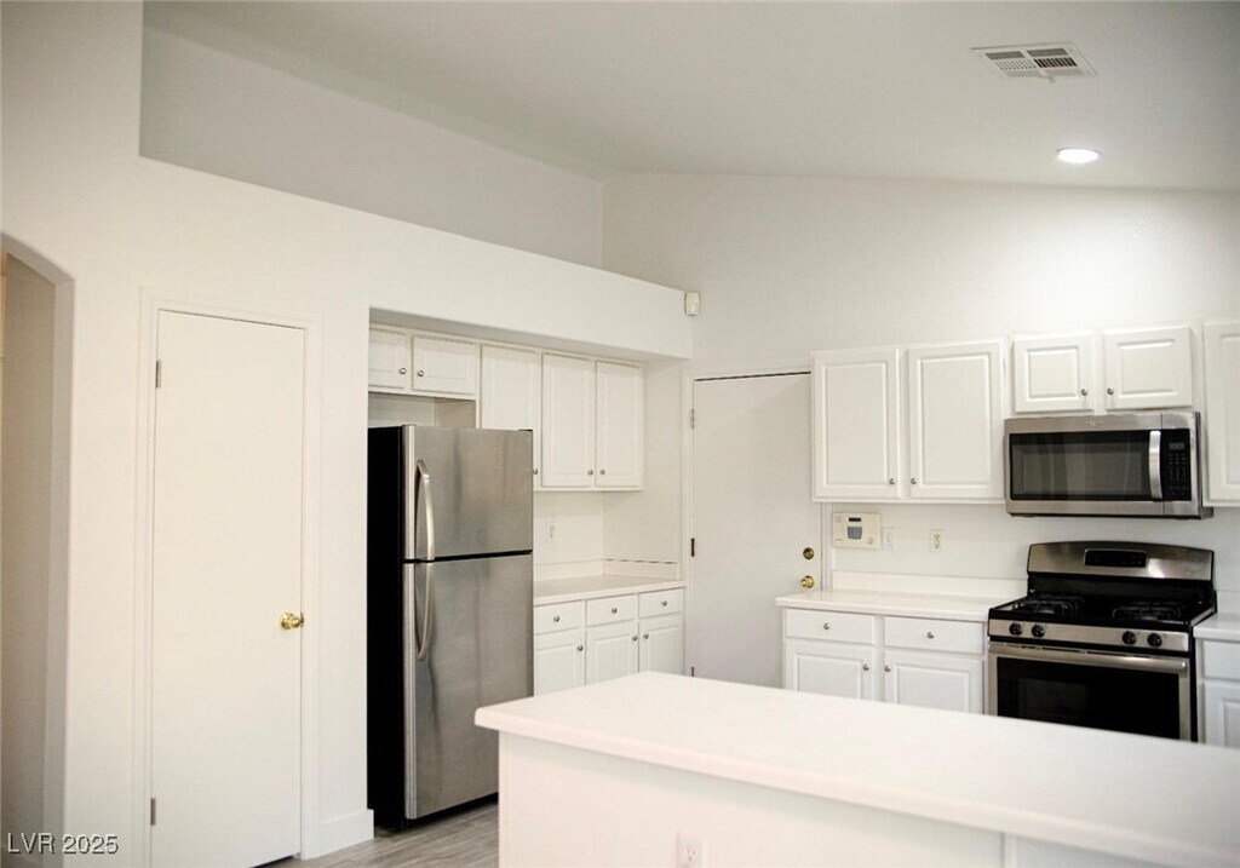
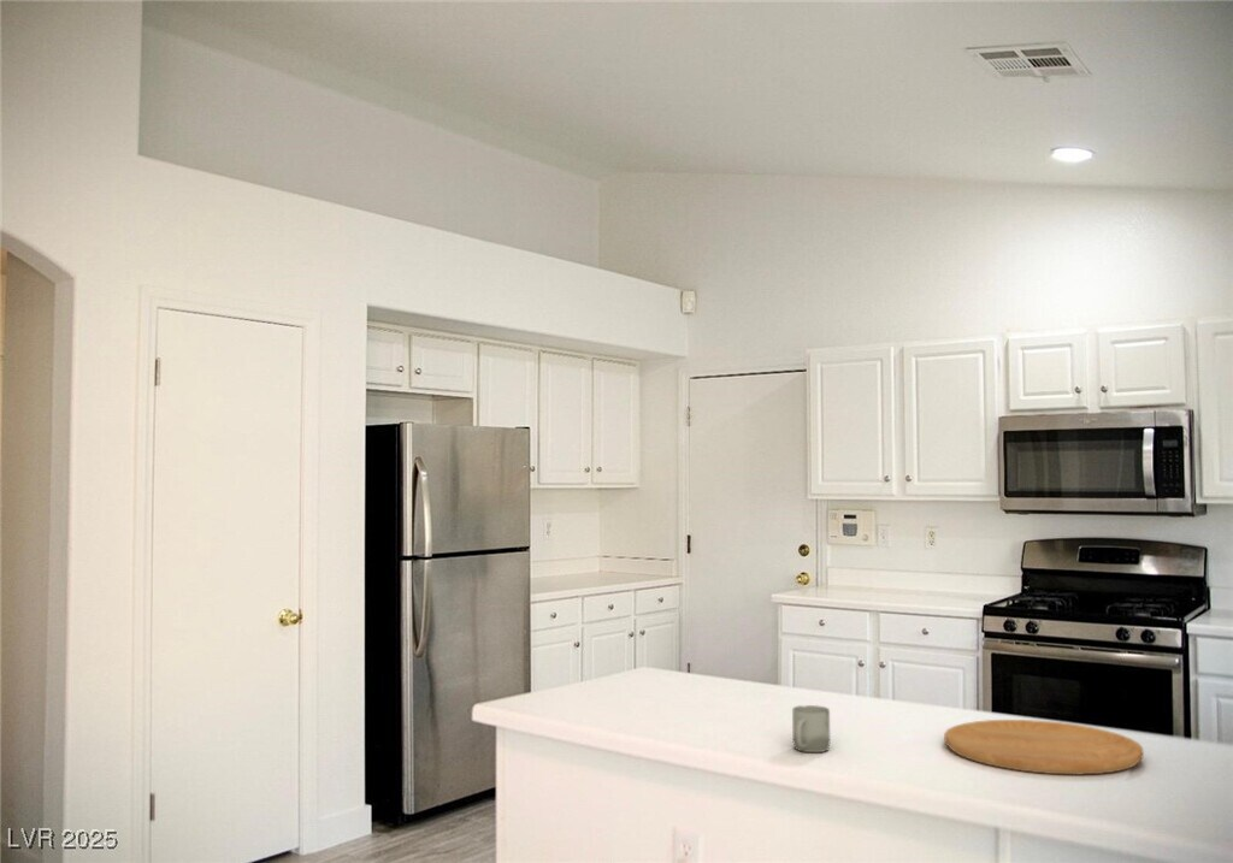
+ cup [791,704,831,753]
+ cutting board [943,719,1144,776]
